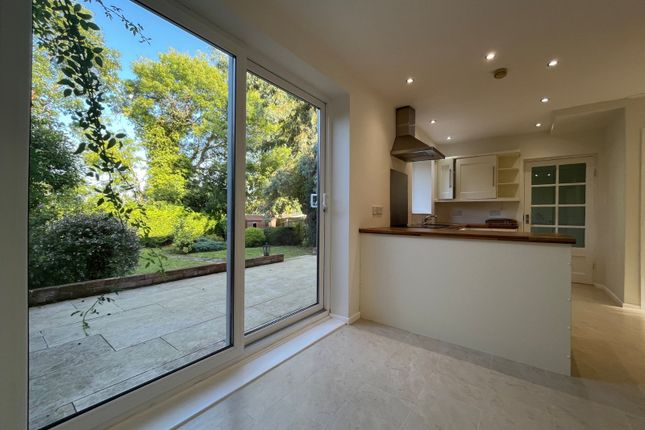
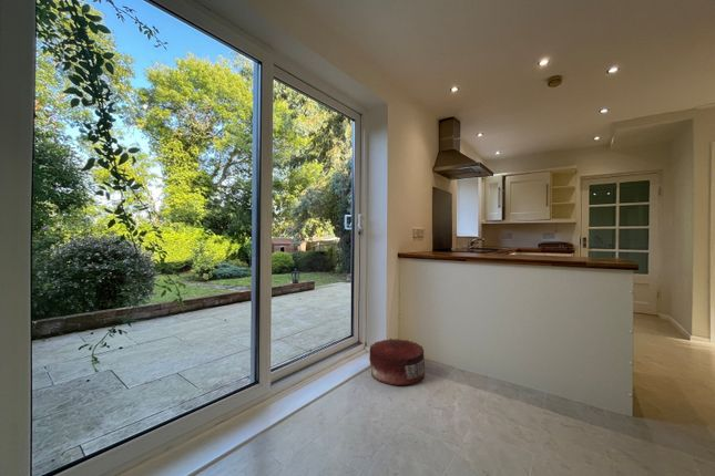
+ pouf [368,338,426,386]
